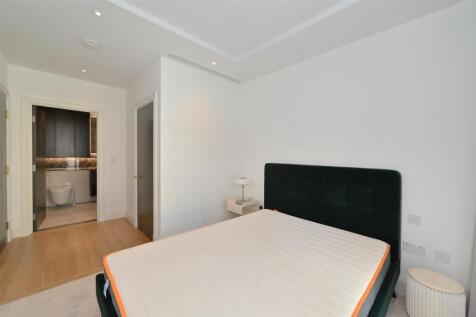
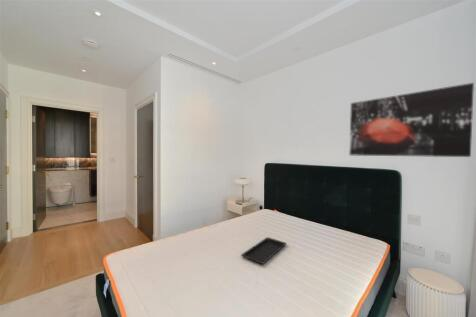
+ wall art [348,82,475,158]
+ serving tray [240,236,288,265]
